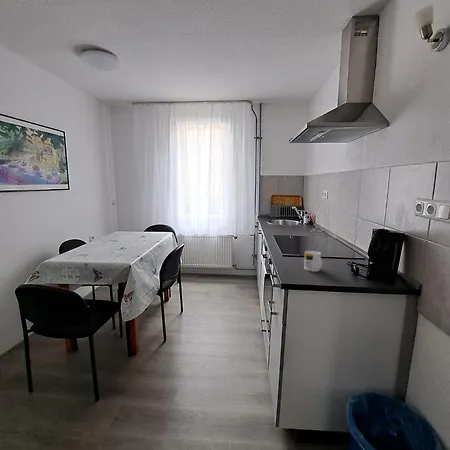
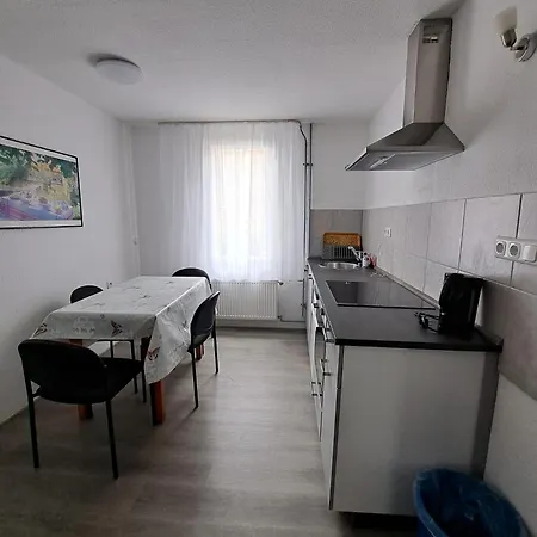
- mug [303,250,323,272]
